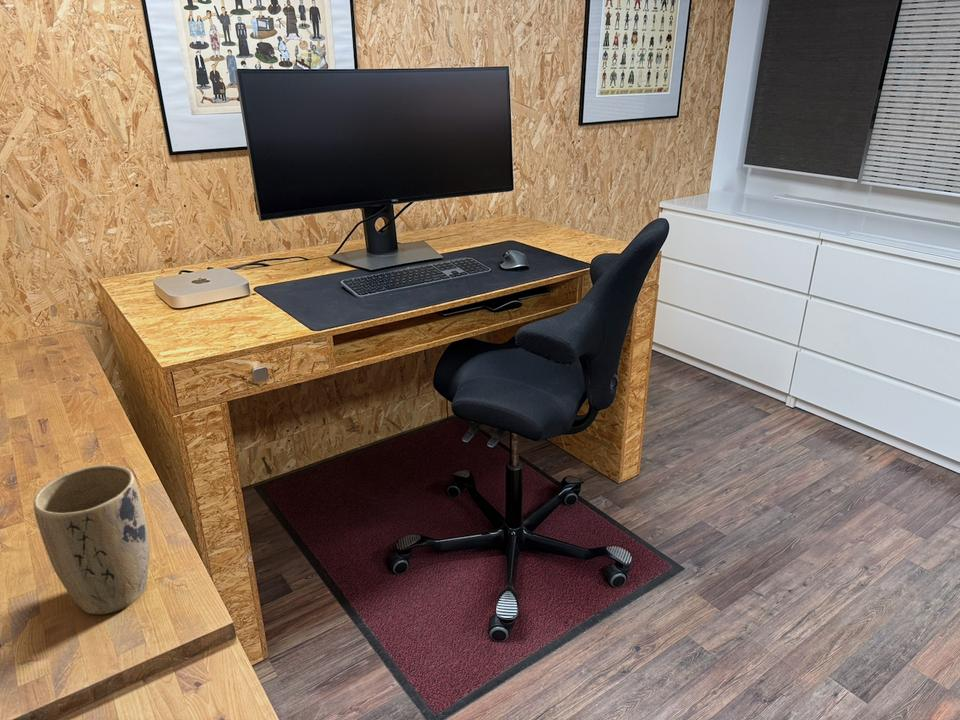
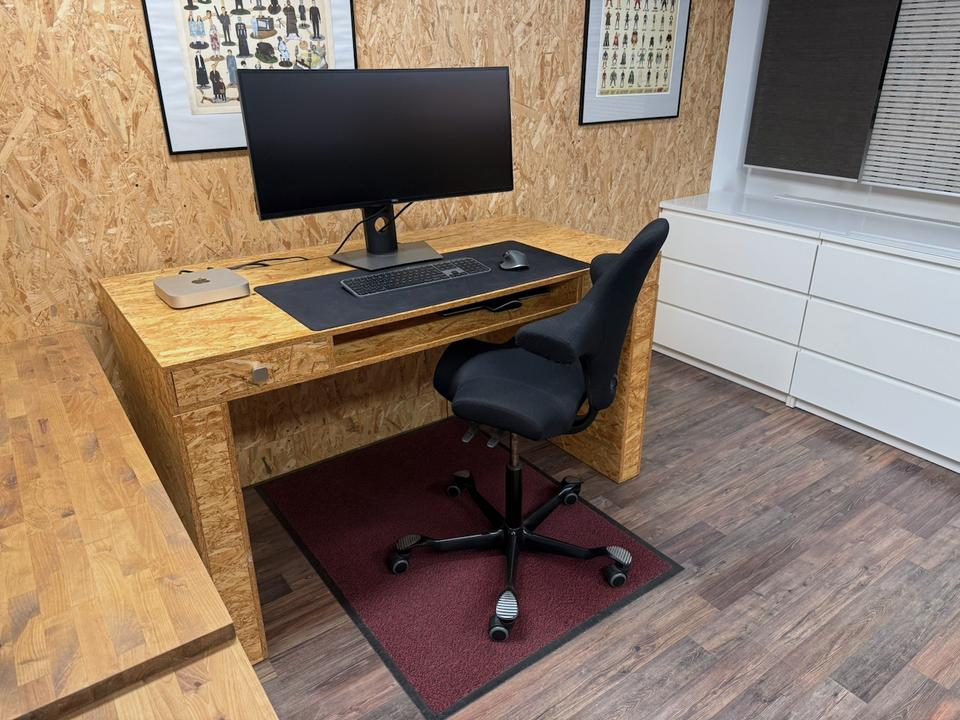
- plant pot [33,464,151,616]
